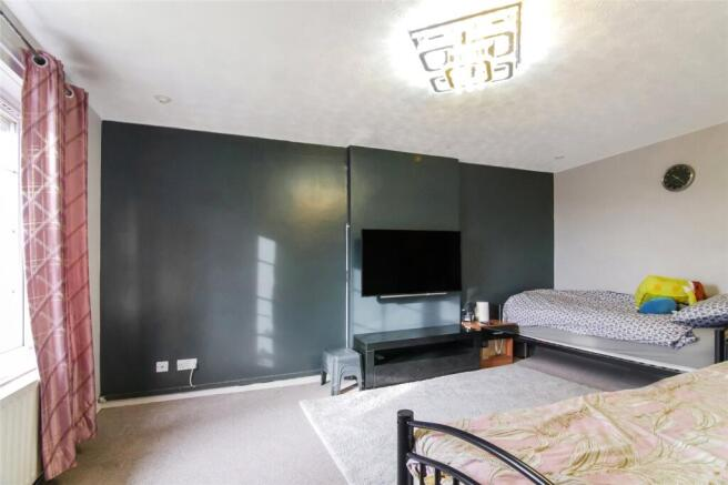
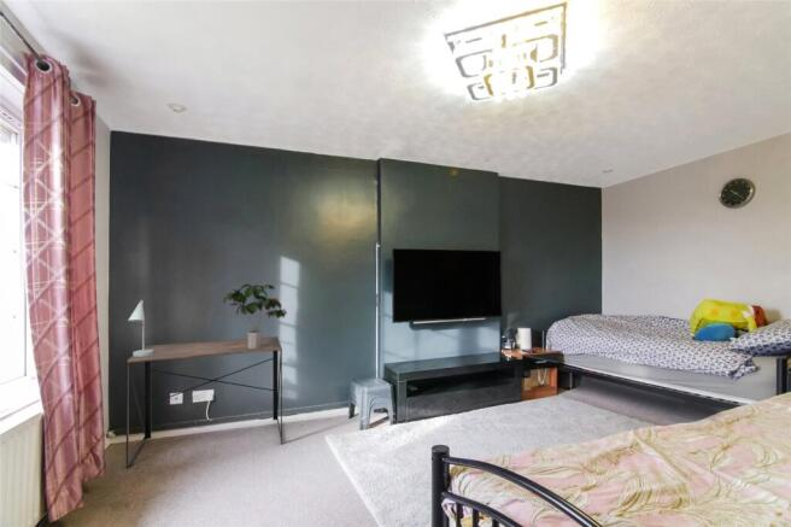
+ table lamp [127,299,153,357]
+ desk [125,335,283,470]
+ potted plant [222,283,288,349]
